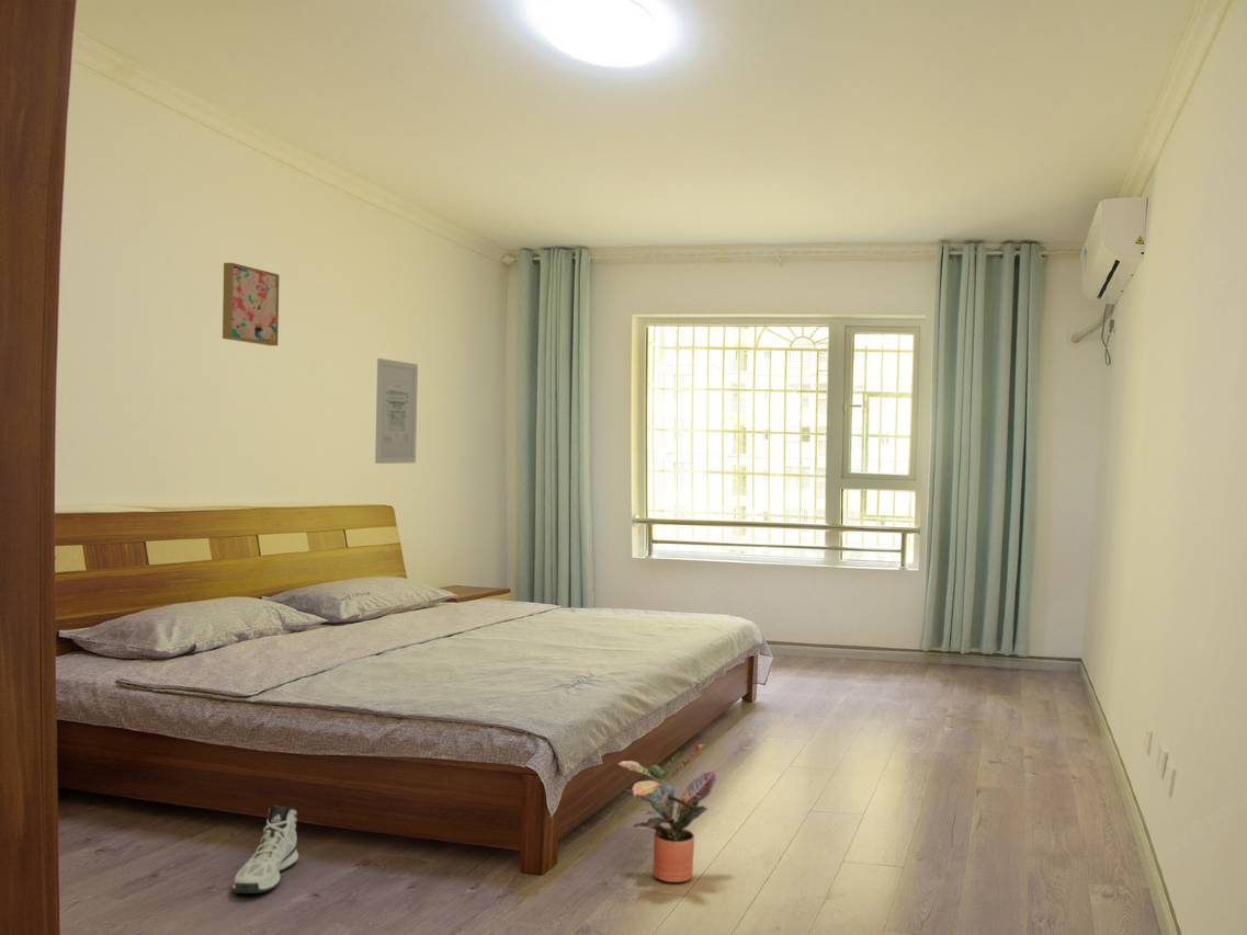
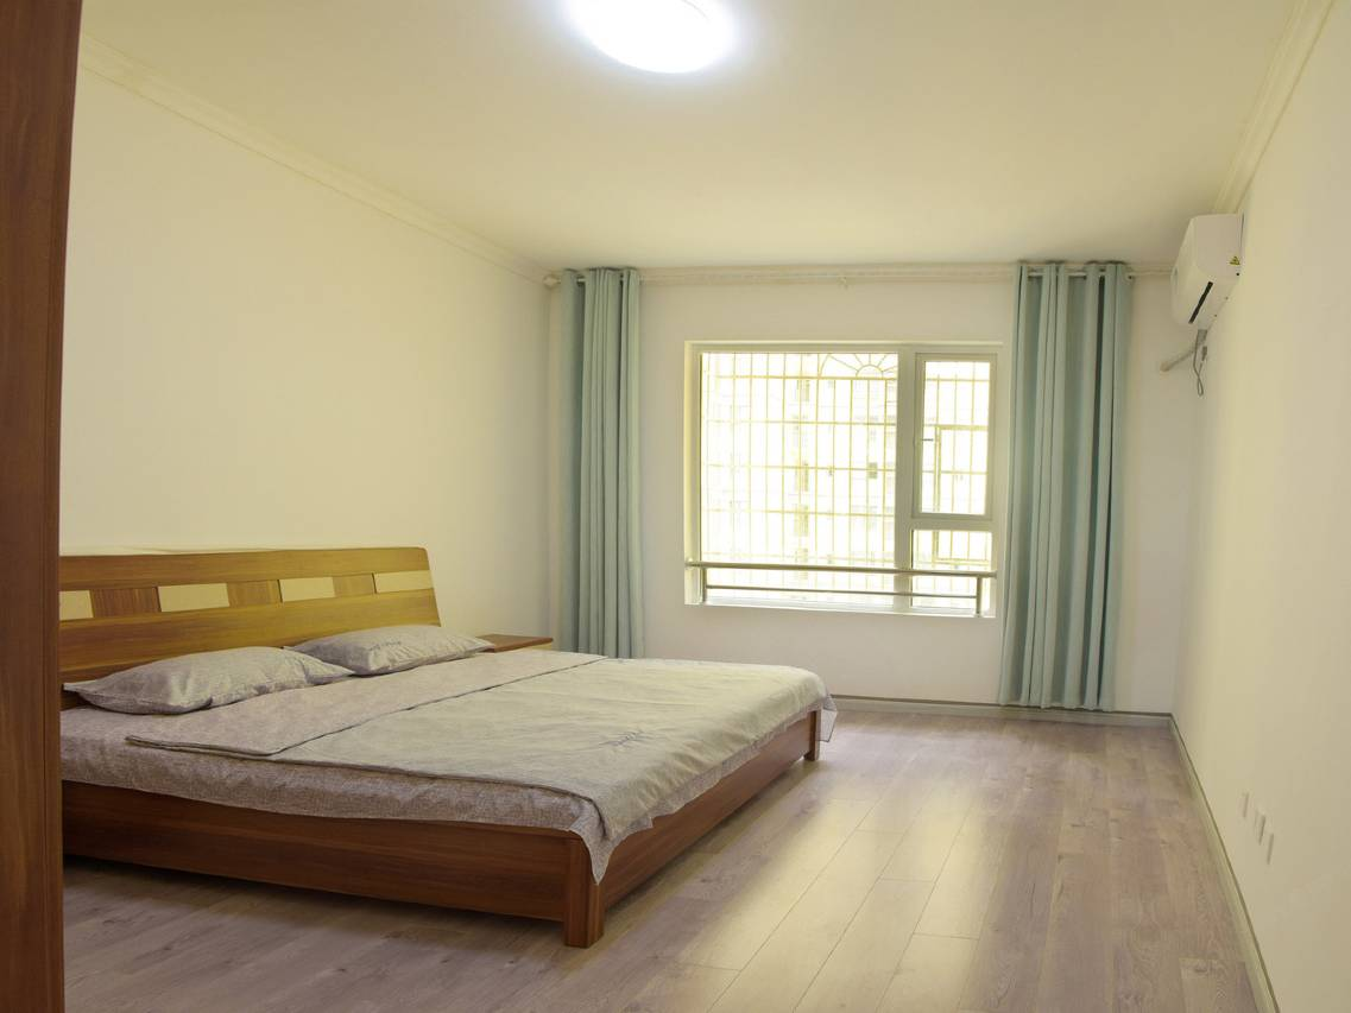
- wall art [222,262,281,346]
- sneaker [231,803,299,894]
- potted plant [615,743,718,883]
- wall art [374,357,419,465]
